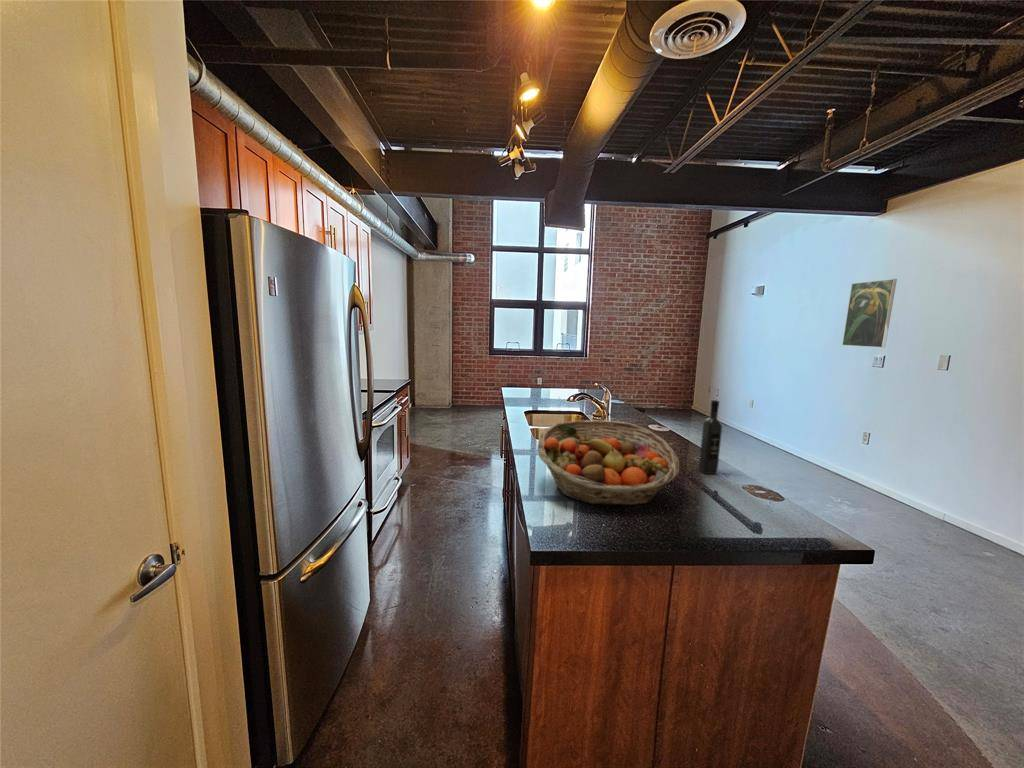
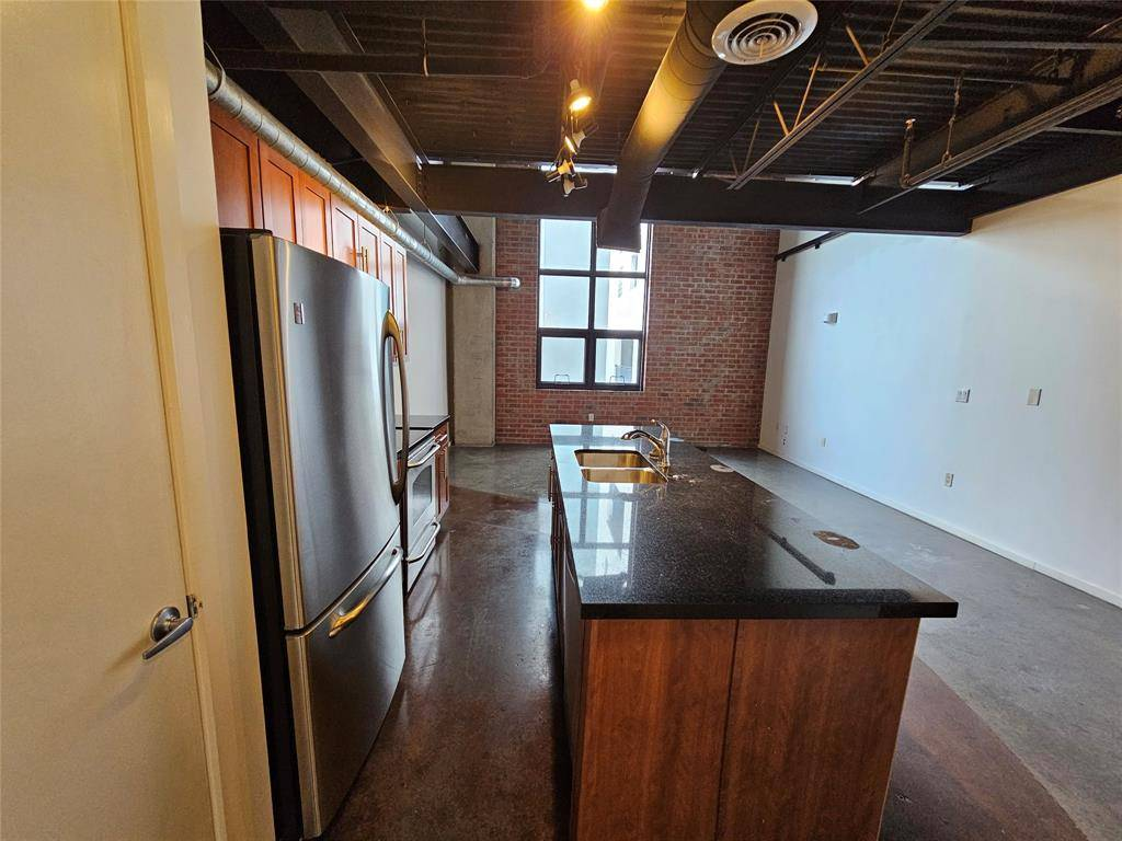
- wine bottle [697,399,723,475]
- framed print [841,278,898,349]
- fruit basket [537,419,680,506]
